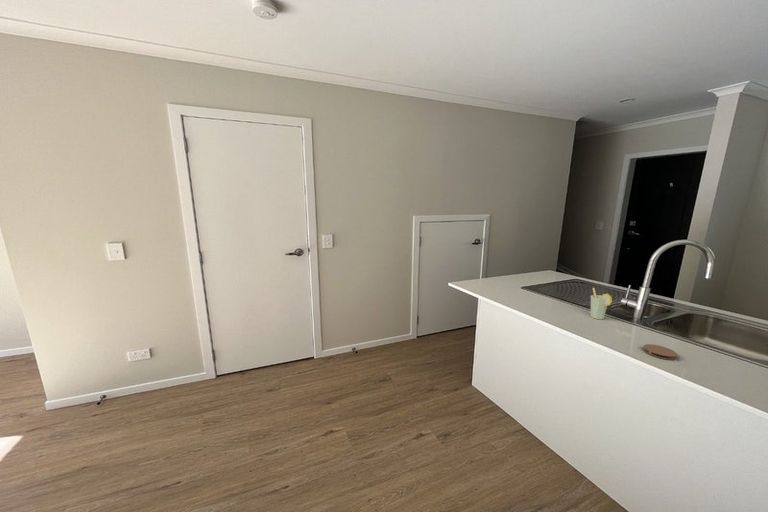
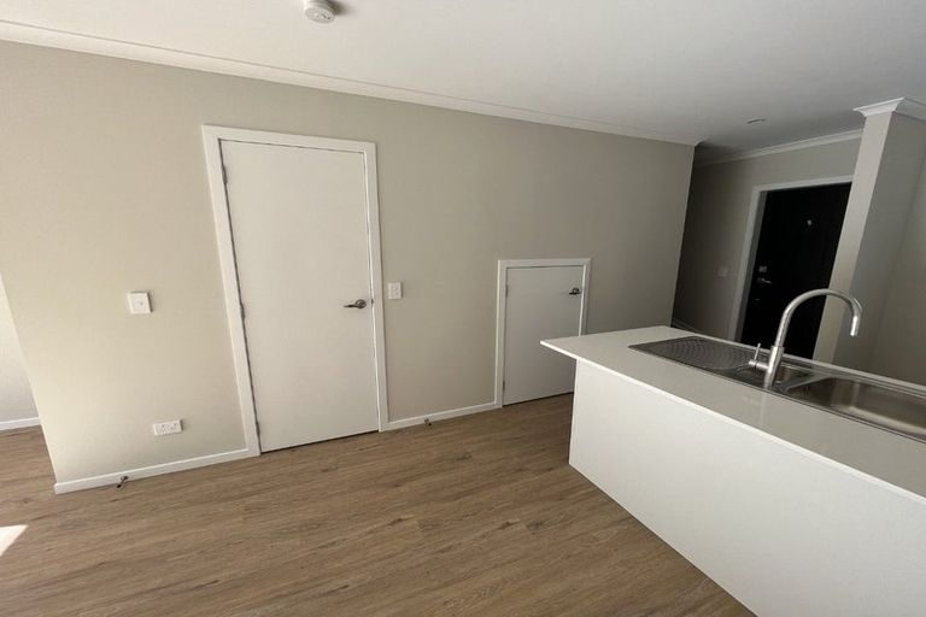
- cup [590,287,613,320]
- coaster [642,343,678,361]
